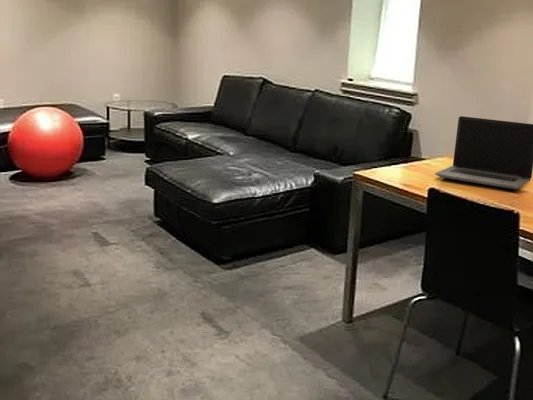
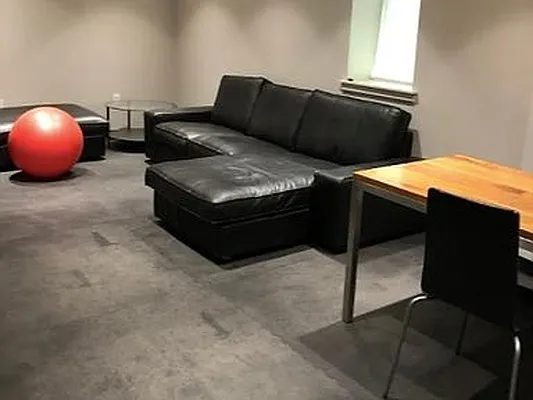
- laptop computer [434,115,533,190]
